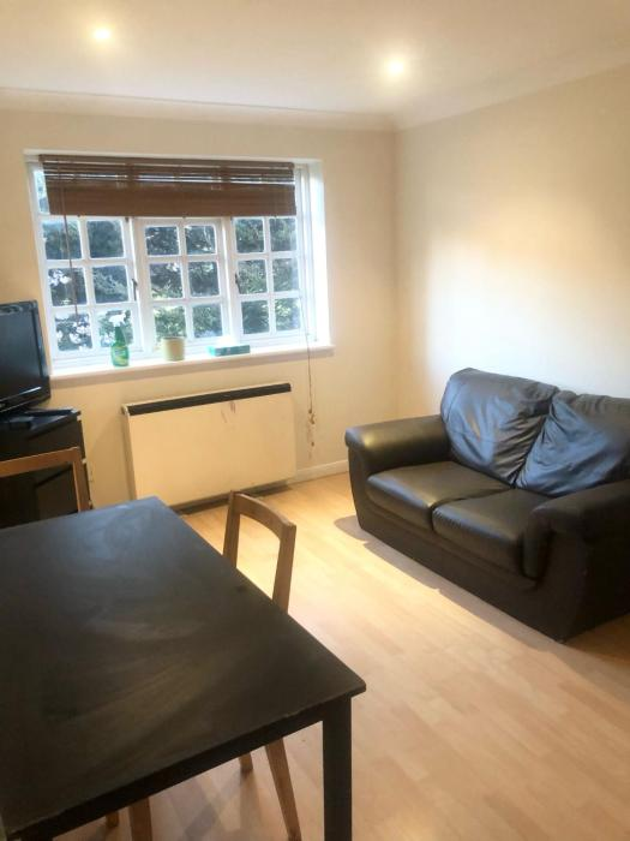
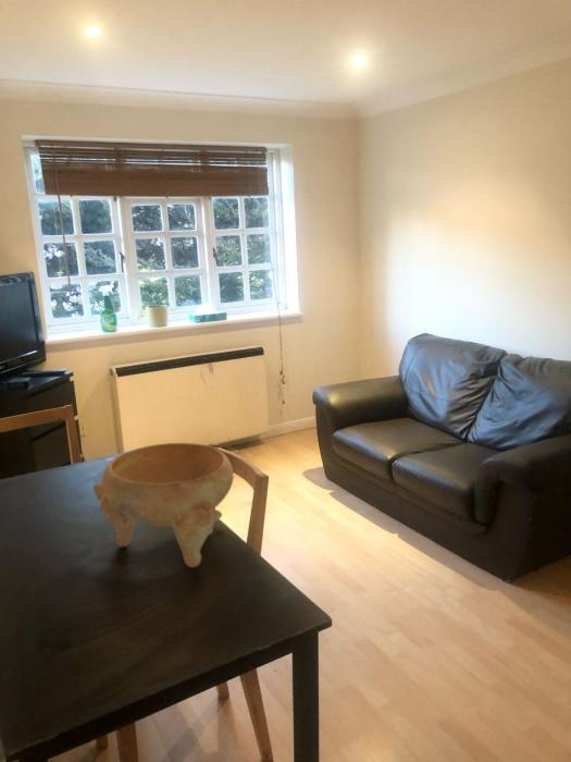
+ decorative bowl [92,442,235,568]
